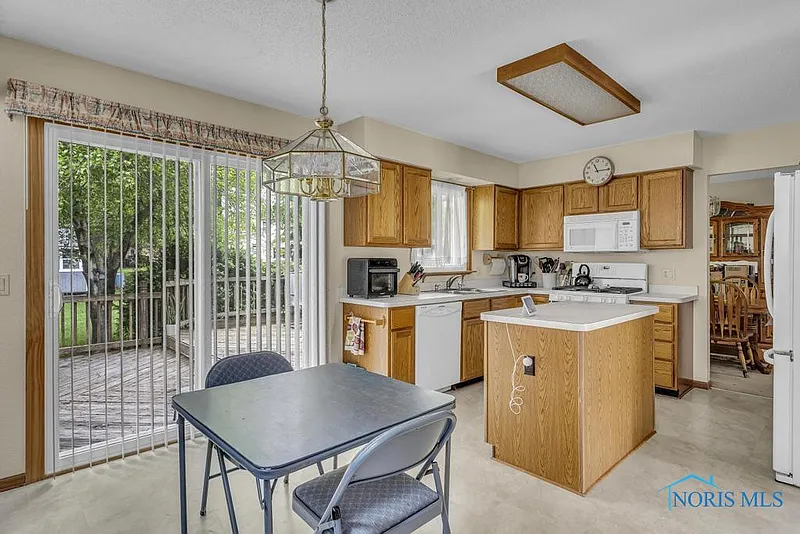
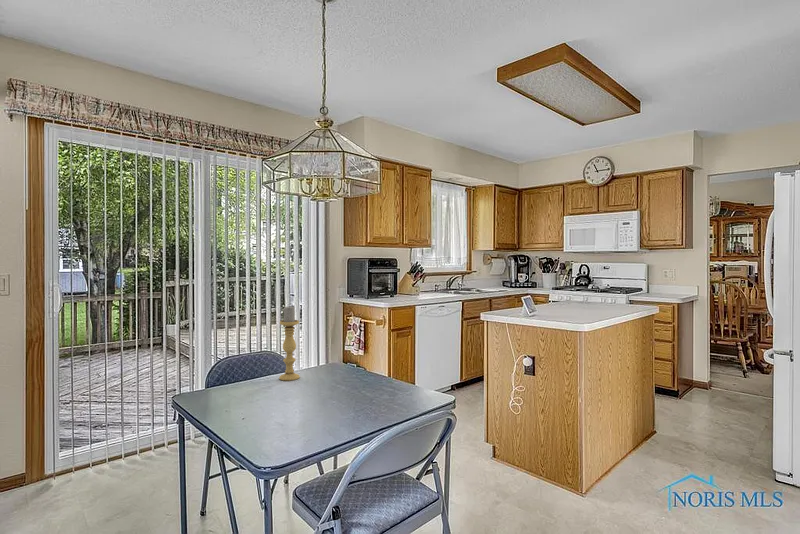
+ candle holder [278,306,301,382]
